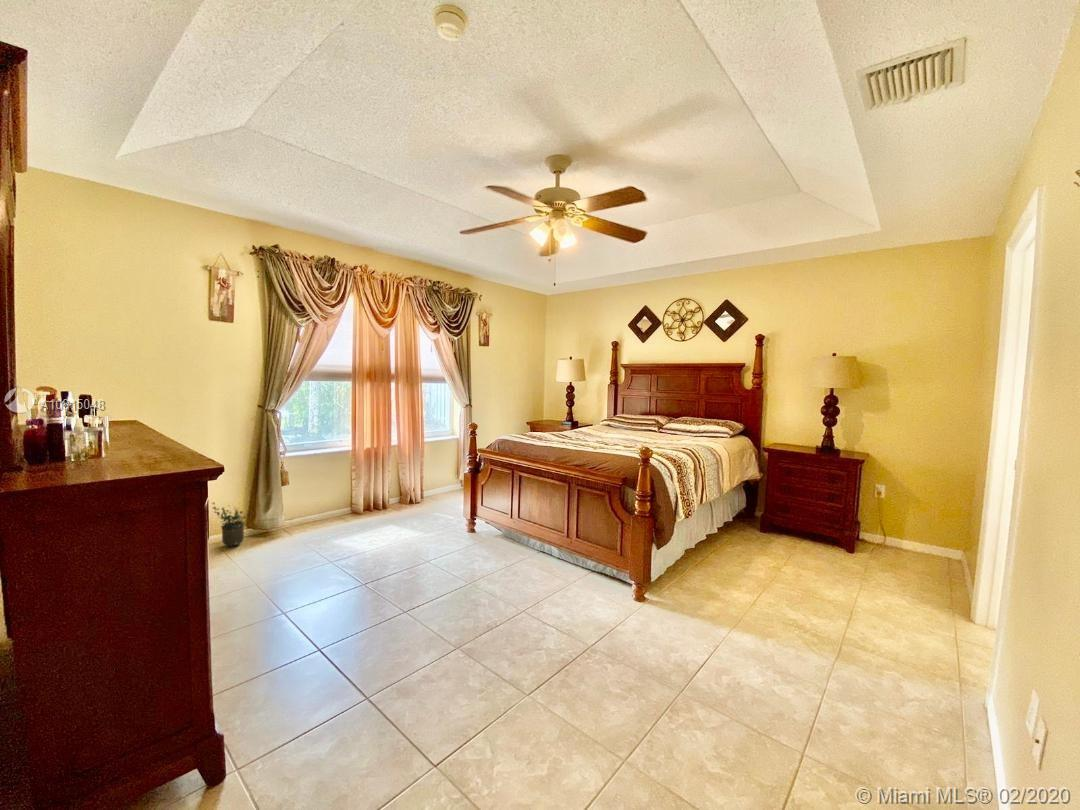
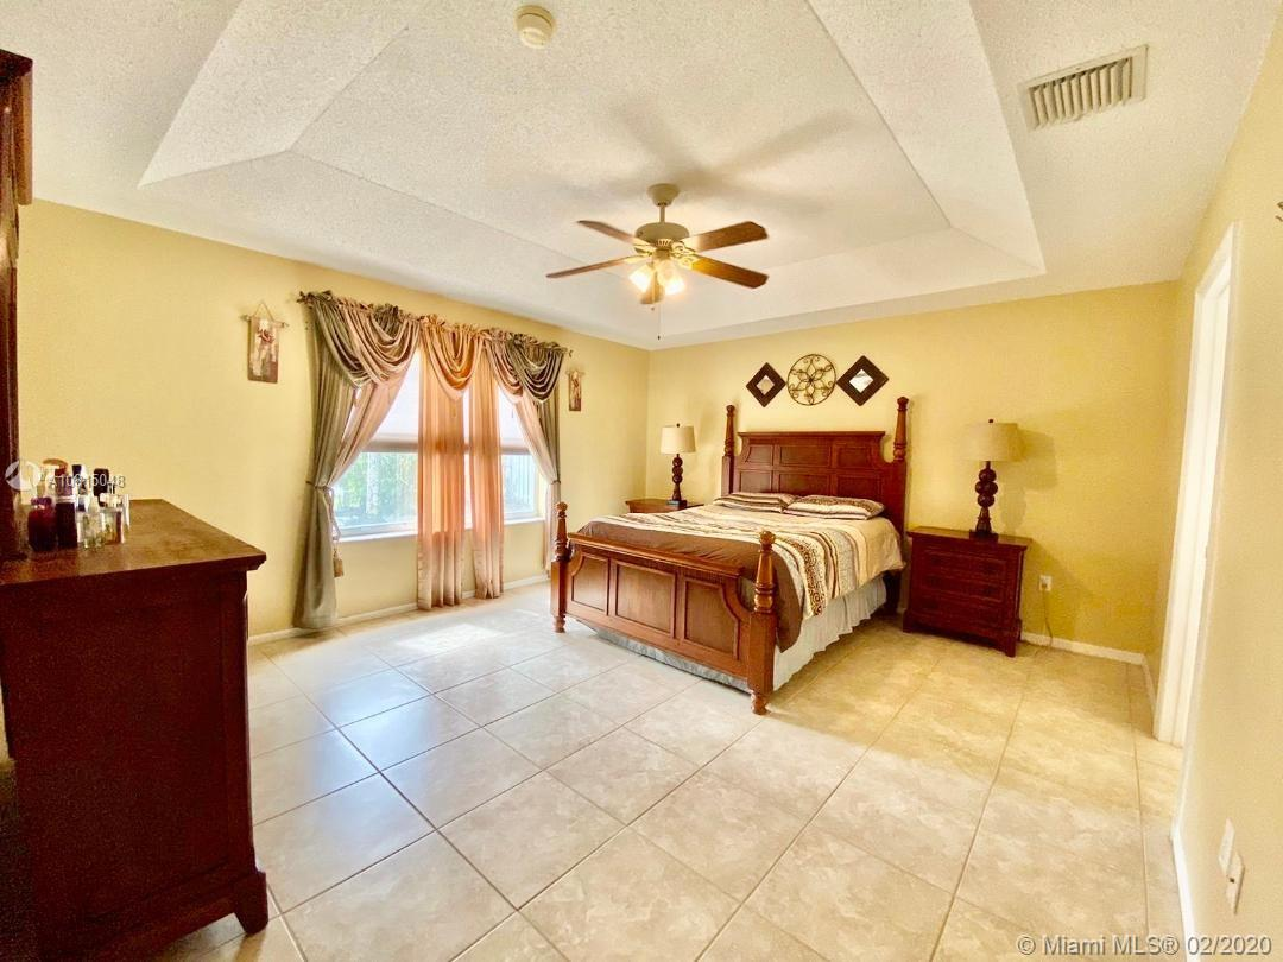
- potted plant [211,501,251,548]
